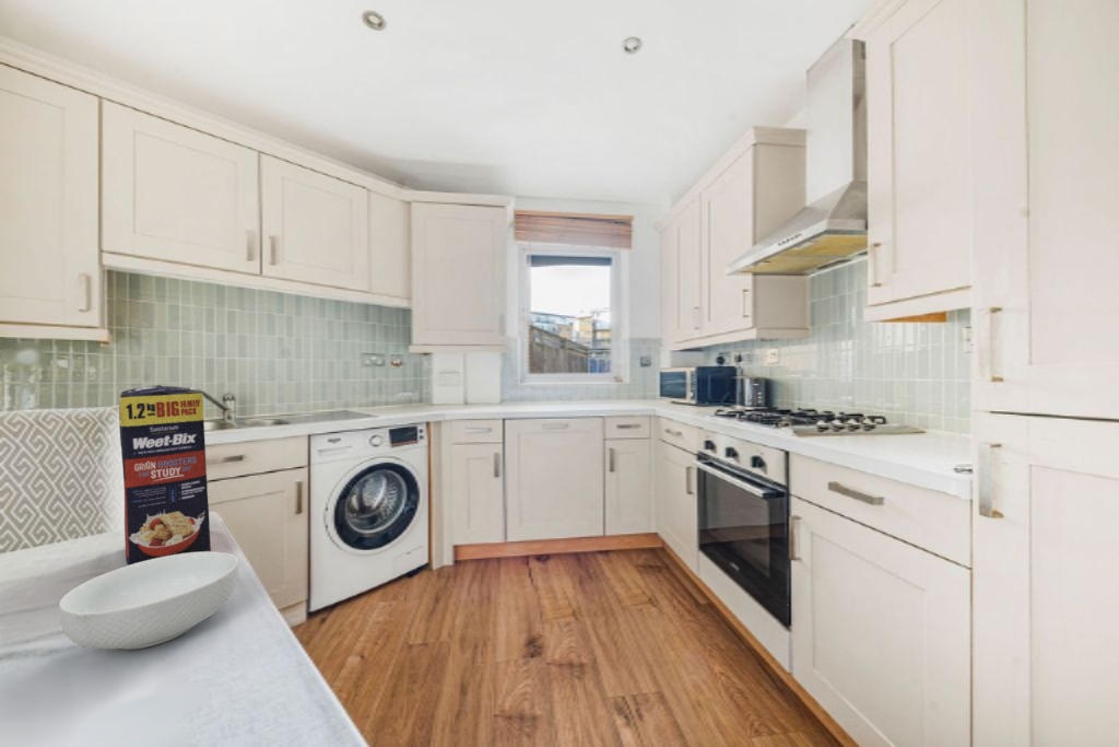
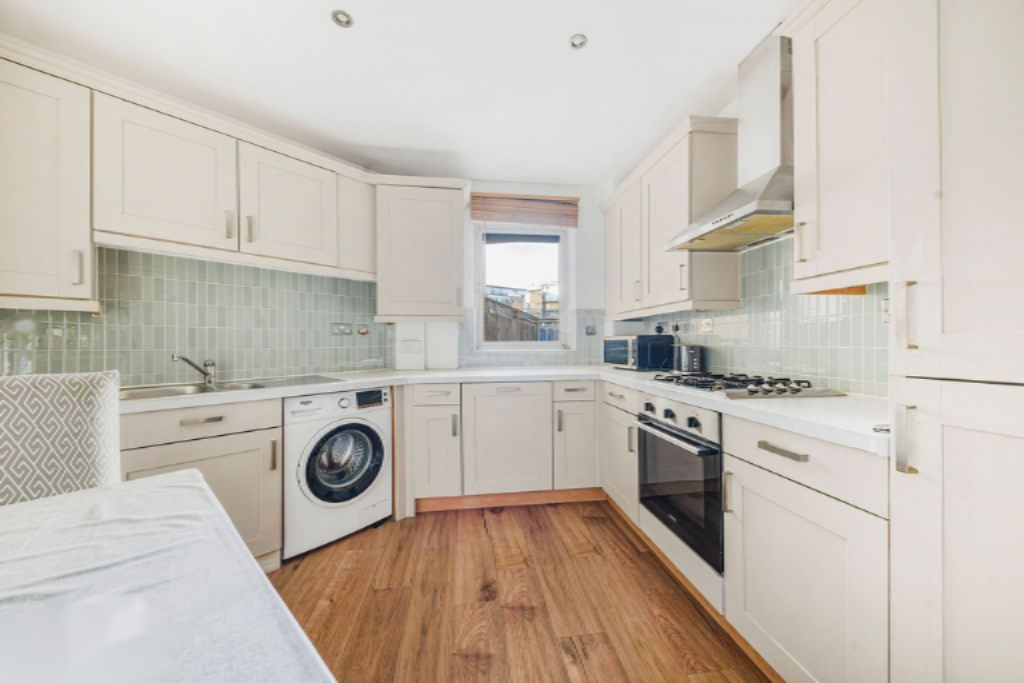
- cereal box [118,384,212,567]
- cereal bowl [58,550,239,651]
